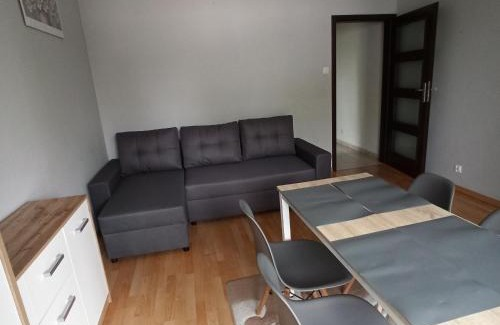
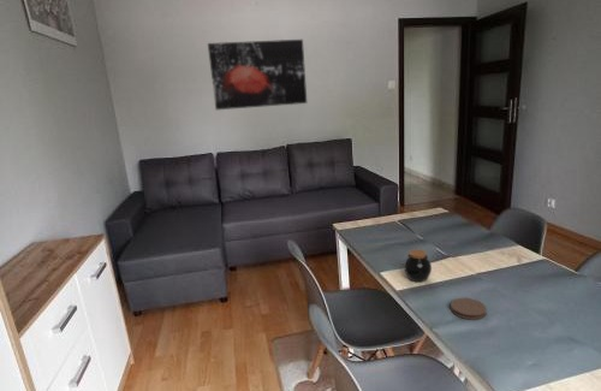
+ coaster [450,297,488,321]
+ wall art [207,38,308,111]
+ jar [403,248,433,283]
